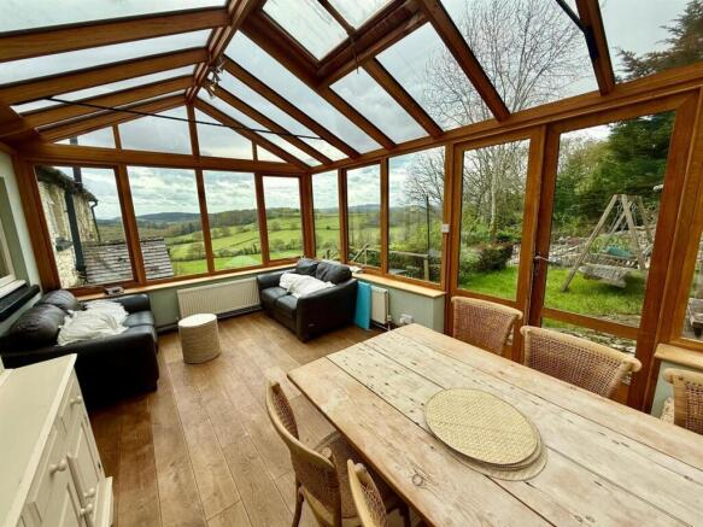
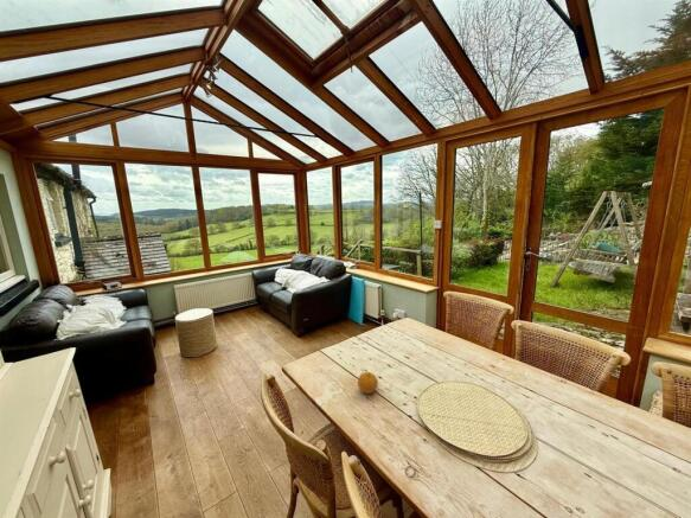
+ fruit [357,371,379,395]
